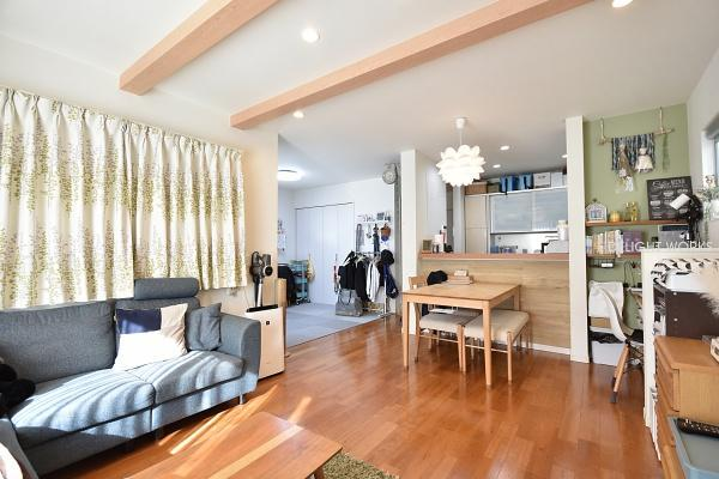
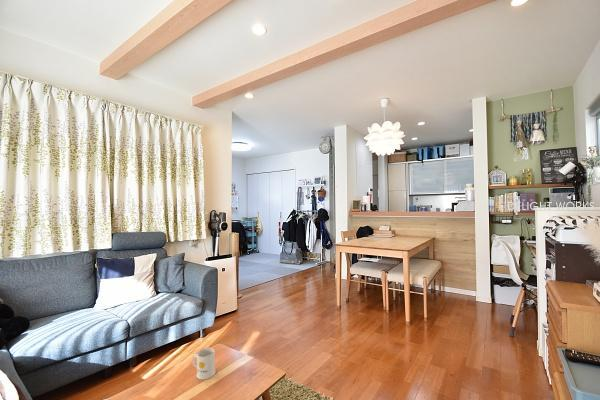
+ mug [191,347,217,381]
